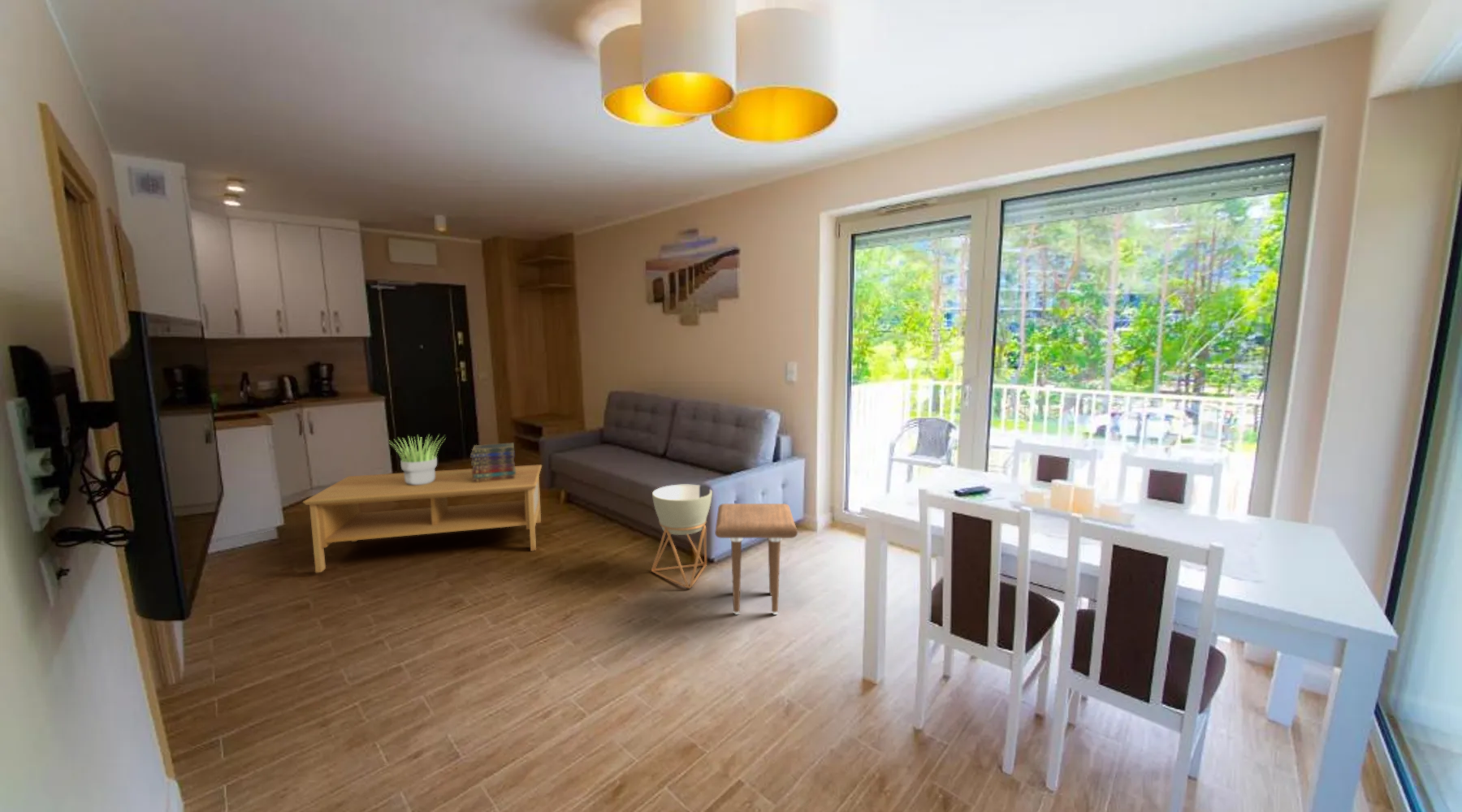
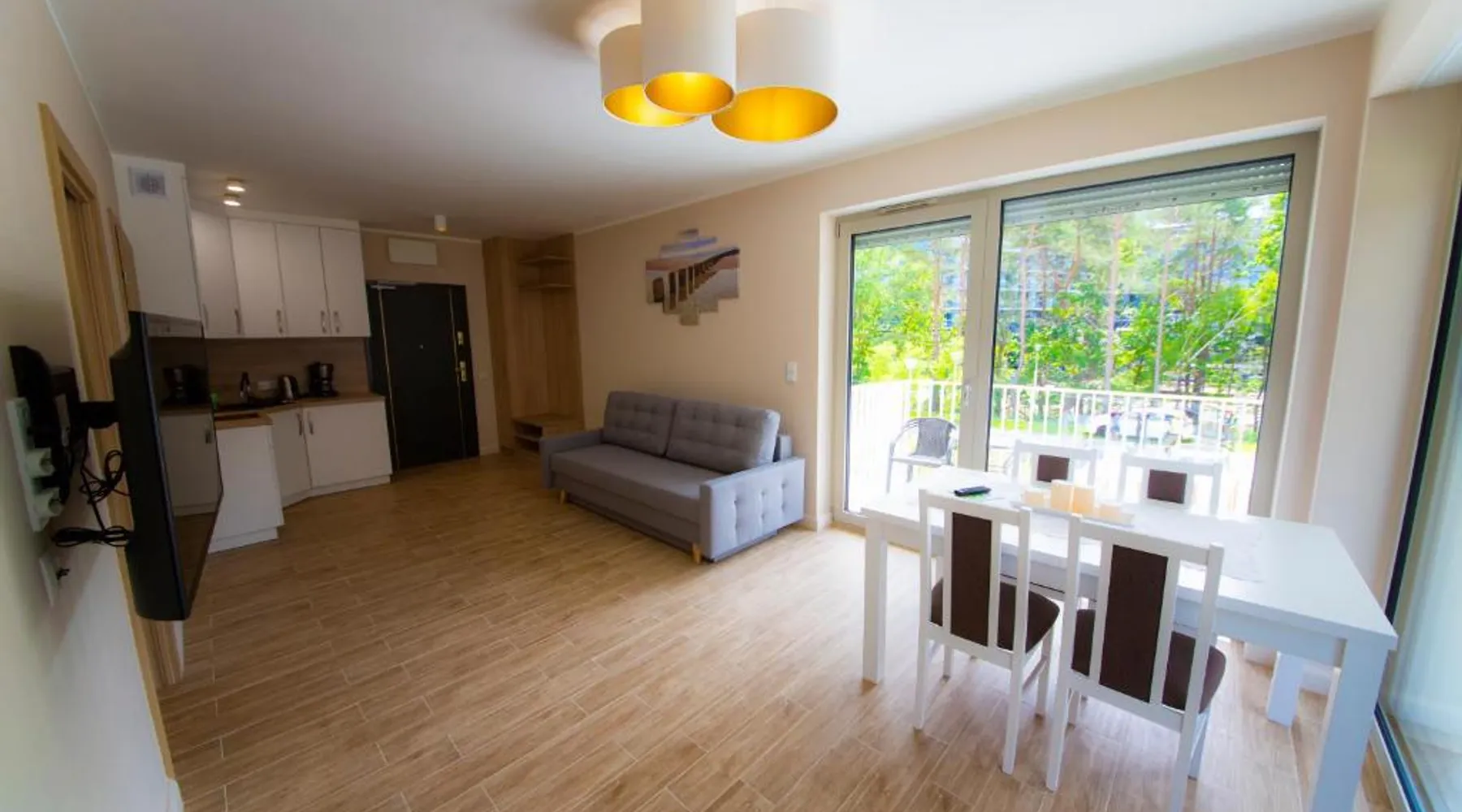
- planter [651,484,713,590]
- book stack [469,442,516,483]
- side table [714,503,798,615]
- coffee table [302,464,543,573]
- potted plant [389,433,446,485]
